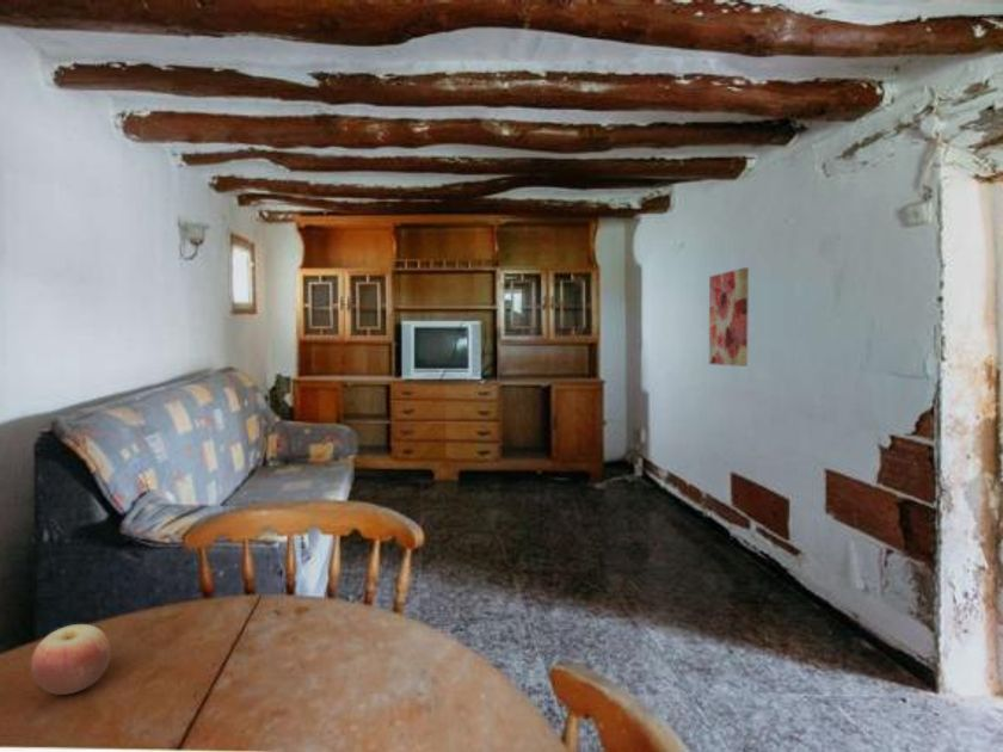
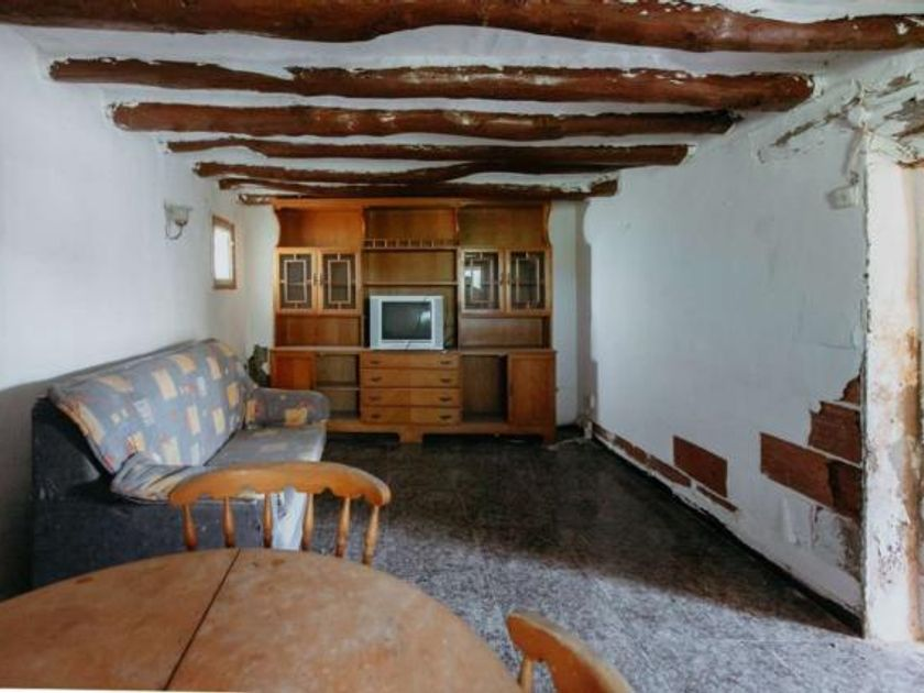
- wall art [708,266,750,368]
- apple [30,623,112,696]
